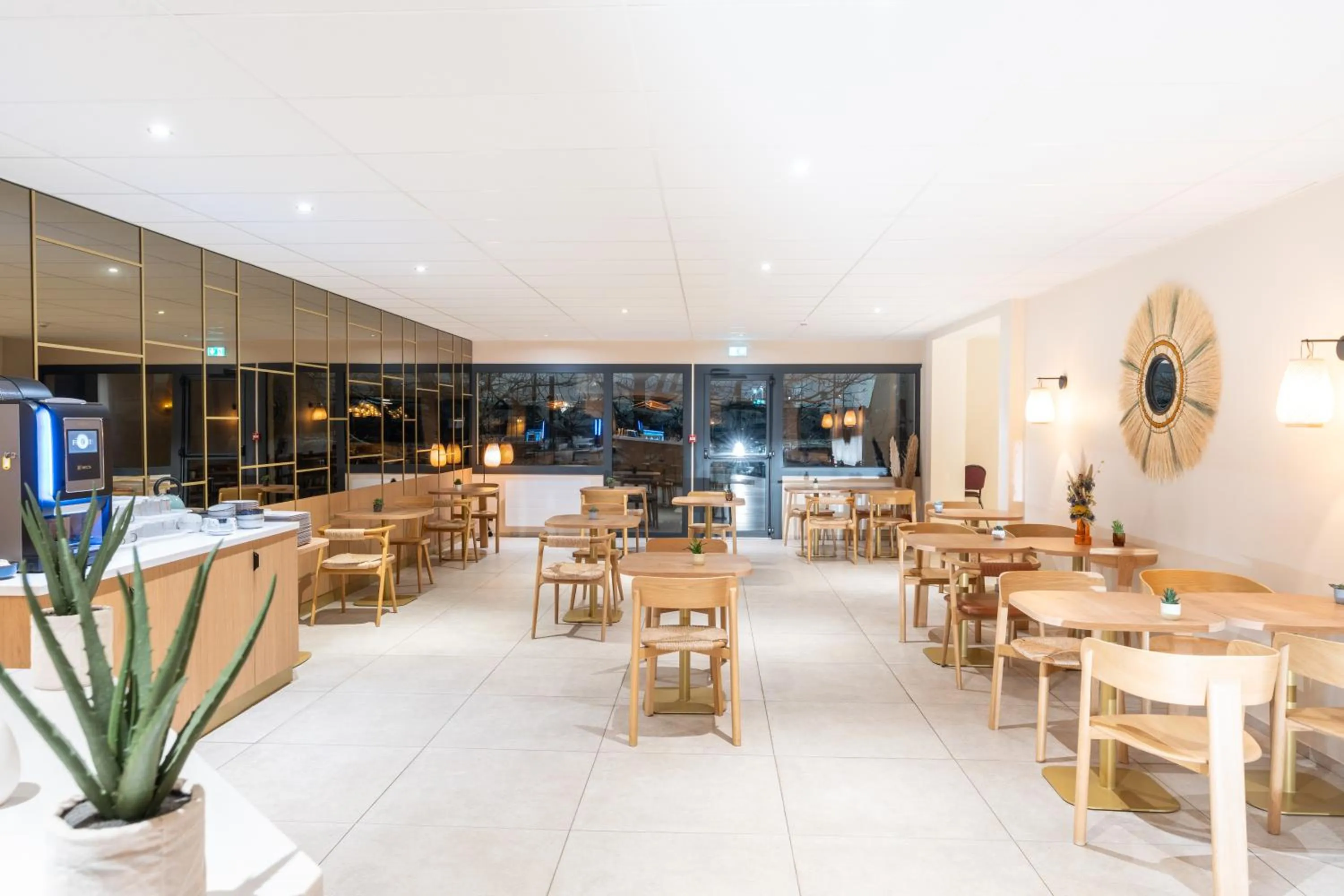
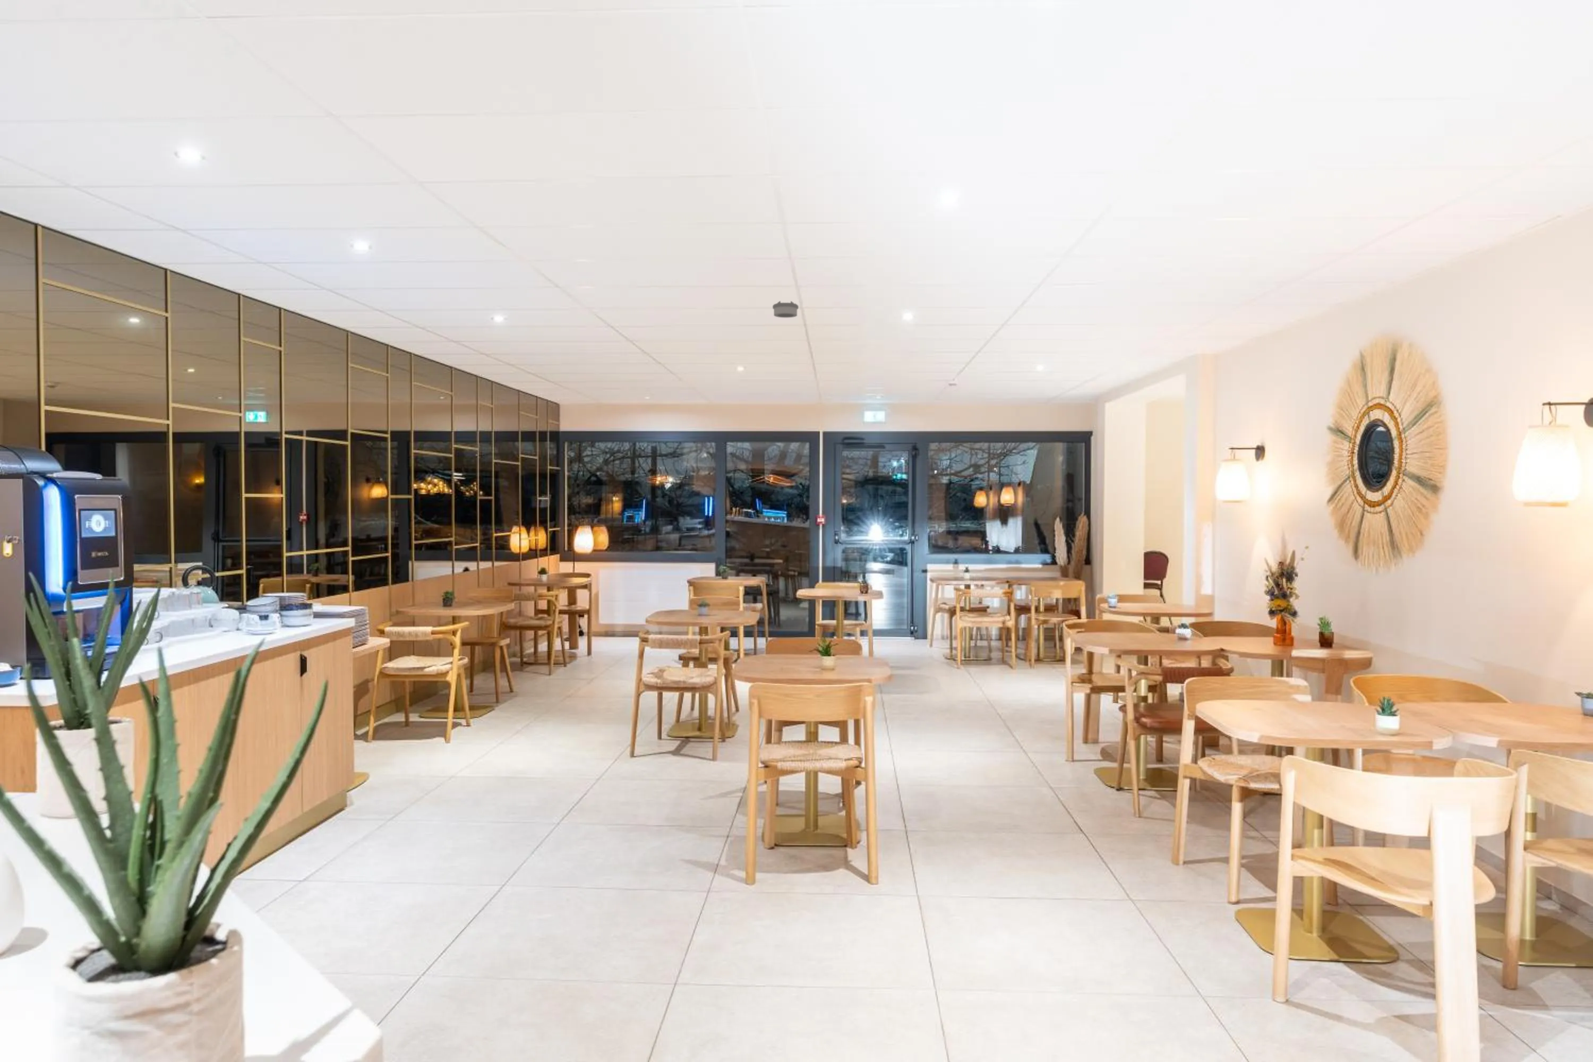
+ smoke detector [772,301,799,318]
